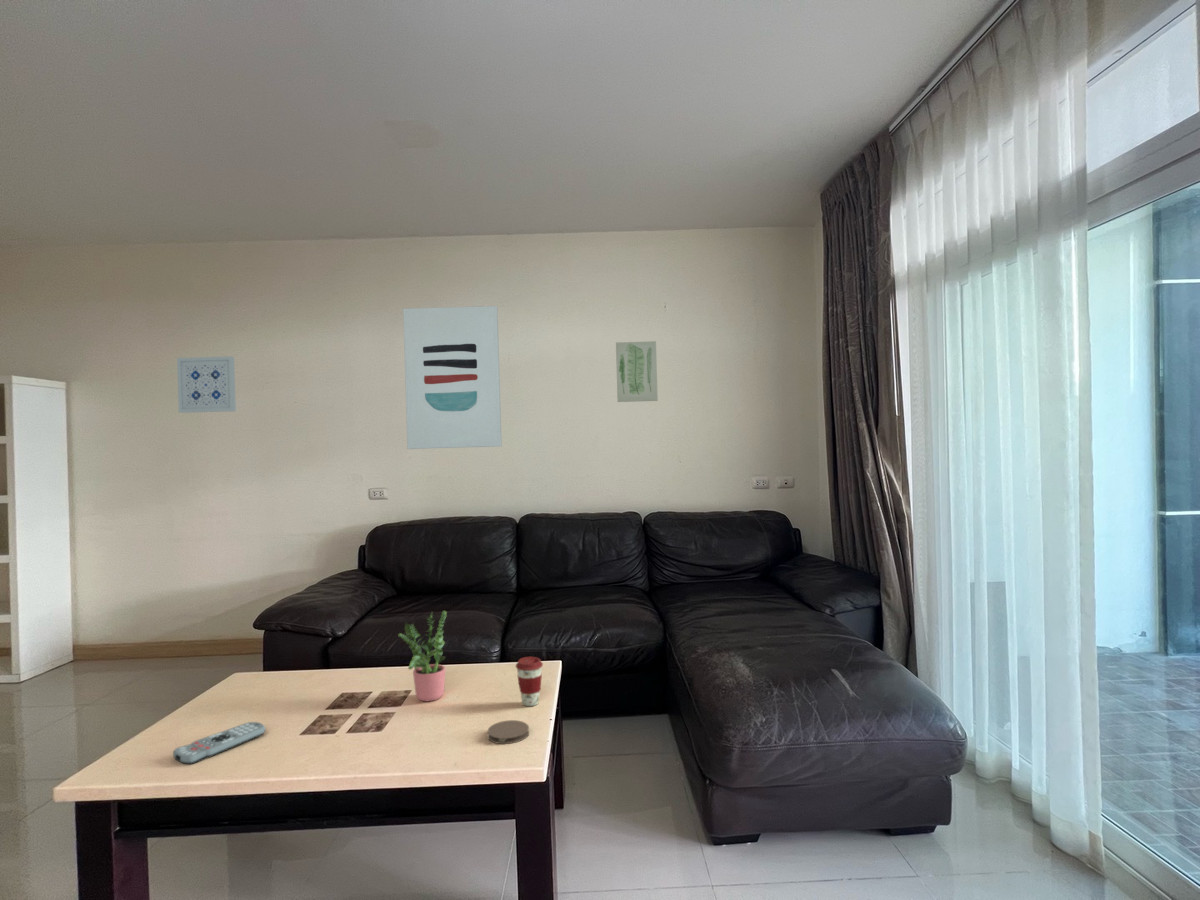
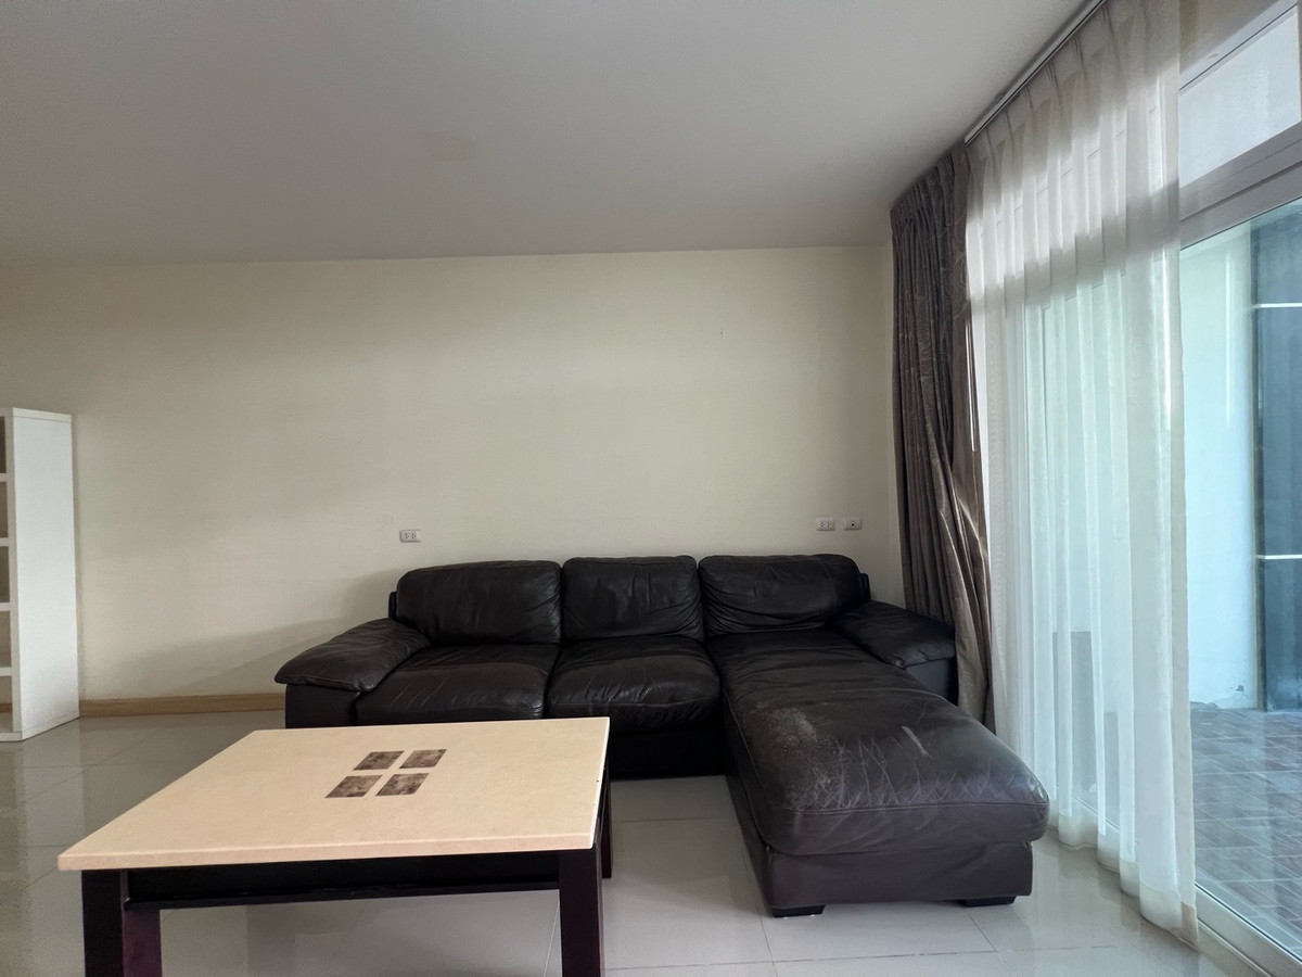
- coaster [487,719,530,745]
- wall art [176,355,237,414]
- coffee cup [515,656,544,707]
- wall art [615,340,659,403]
- wall art [402,305,503,450]
- remote control [172,721,266,765]
- potted plant [397,610,448,702]
